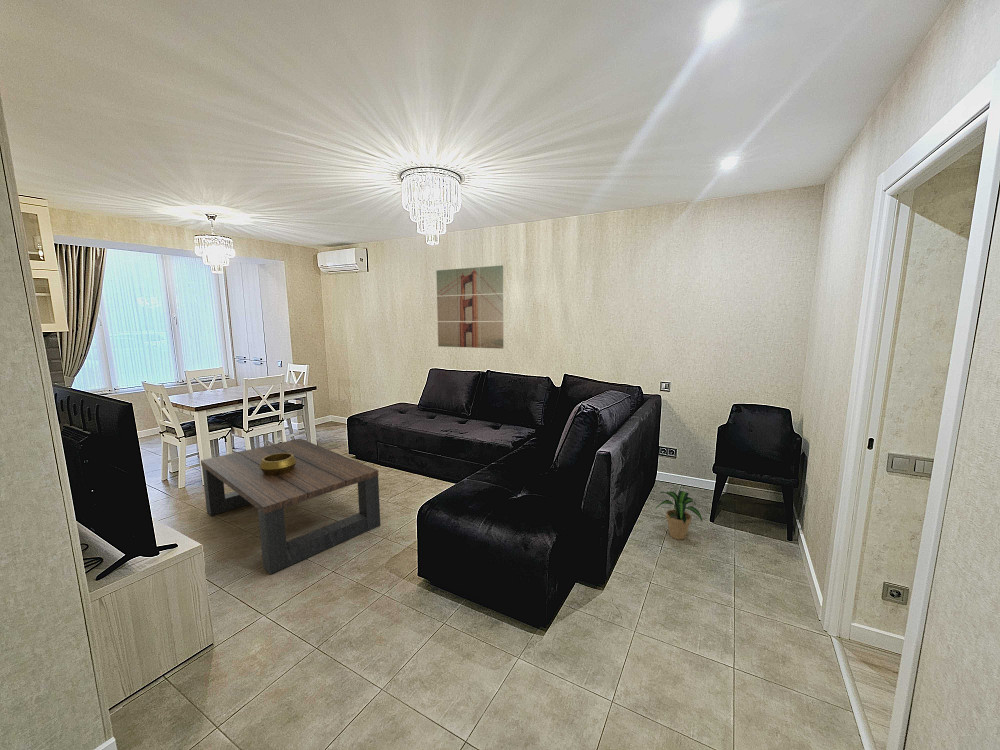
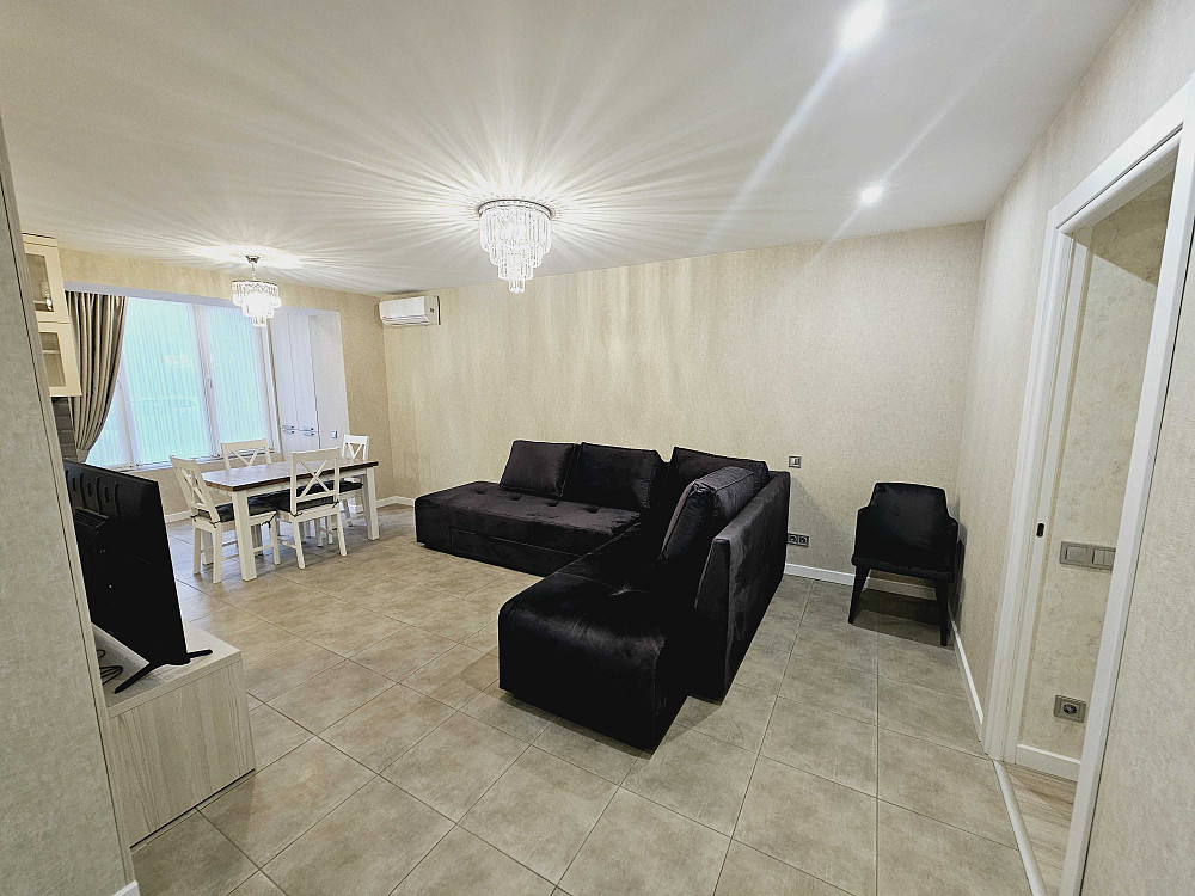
- potted plant [654,490,703,540]
- coffee table [200,438,381,575]
- wall art [435,264,504,350]
- decorative bowl [259,453,297,475]
